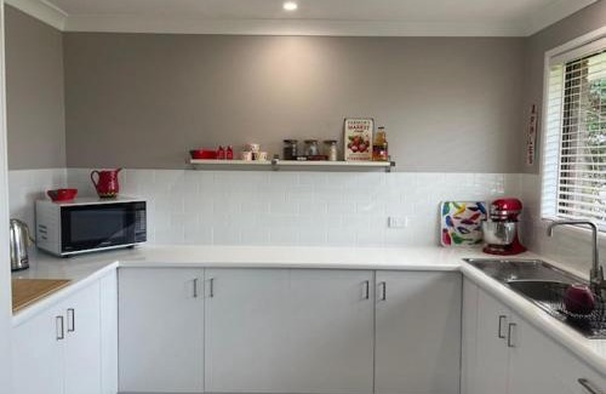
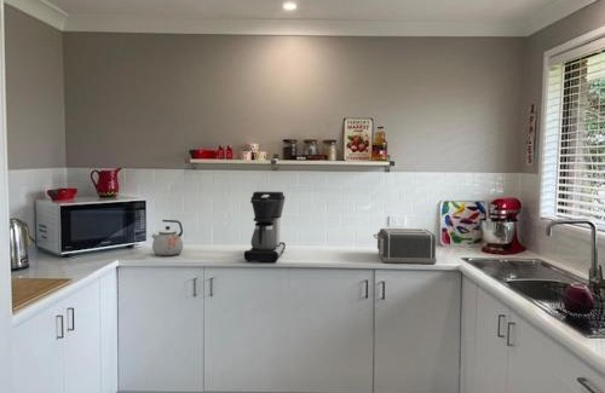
+ coffee maker [243,190,287,264]
+ kettle [150,219,184,256]
+ toaster [373,227,438,265]
